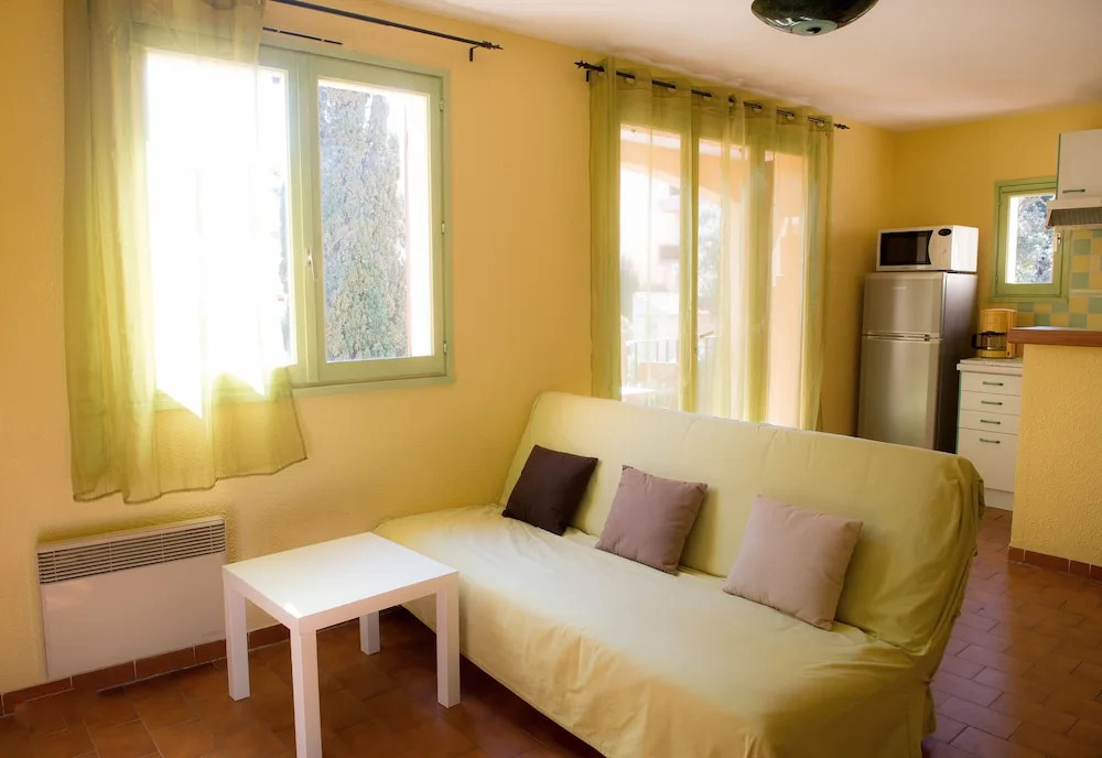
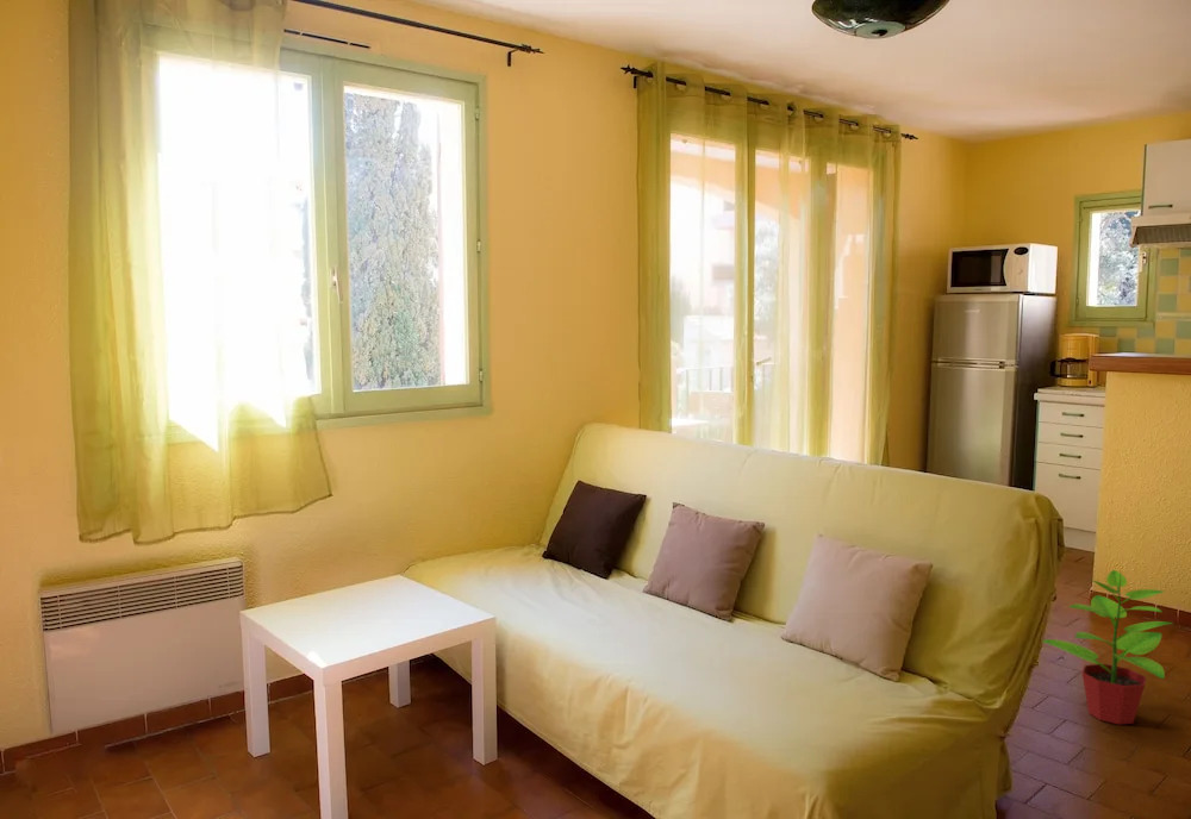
+ potted plant [1042,569,1174,726]
